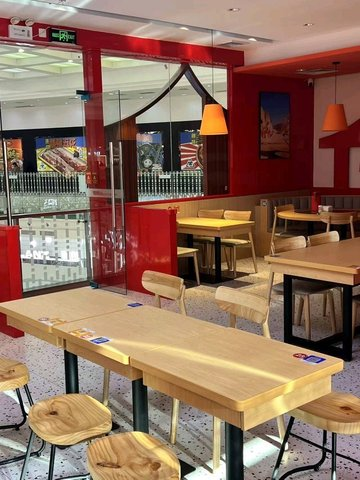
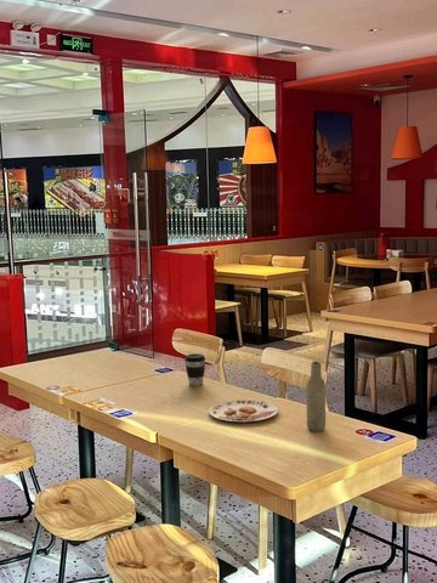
+ bottle [305,360,328,432]
+ coffee cup [183,352,206,387]
+ plate [208,398,279,423]
